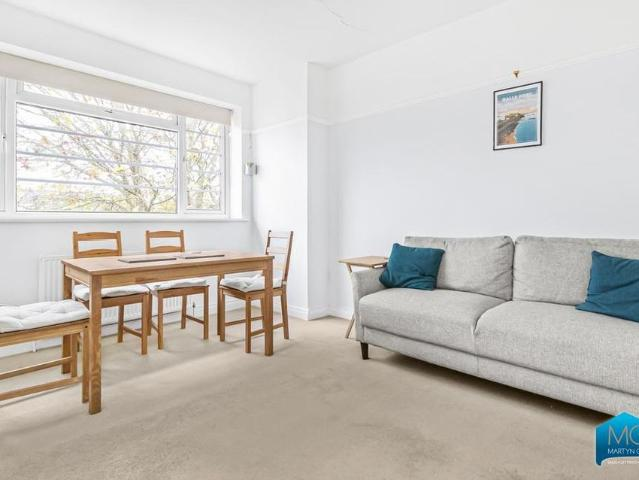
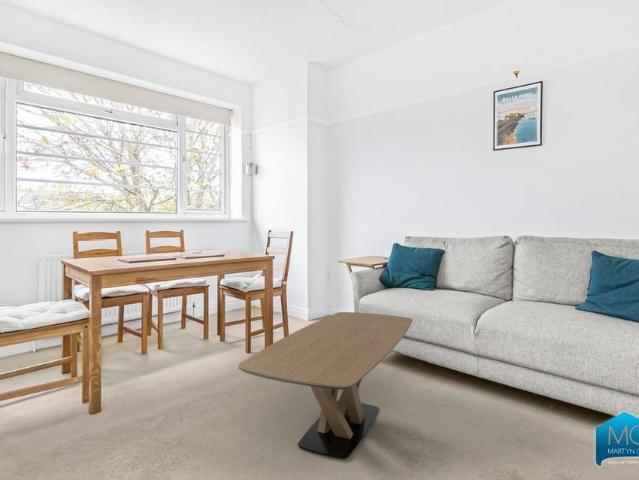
+ coffee table [237,311,413,459]
